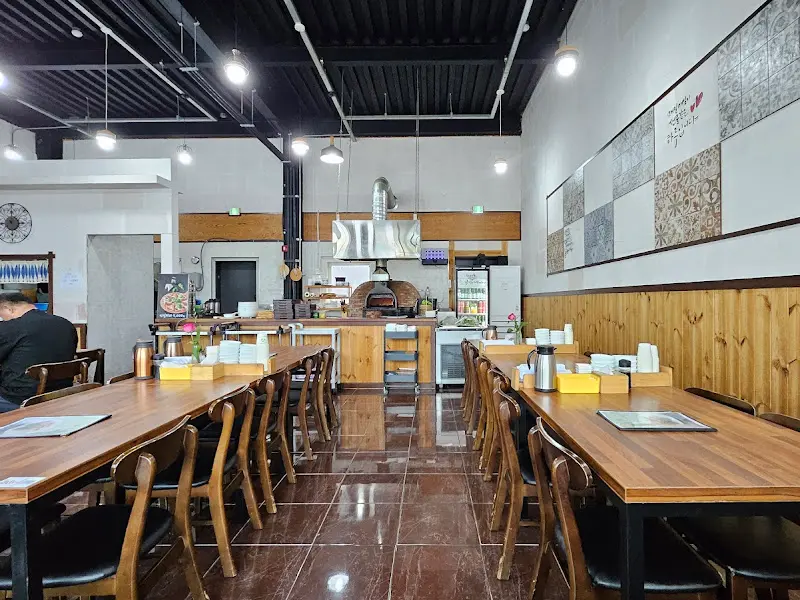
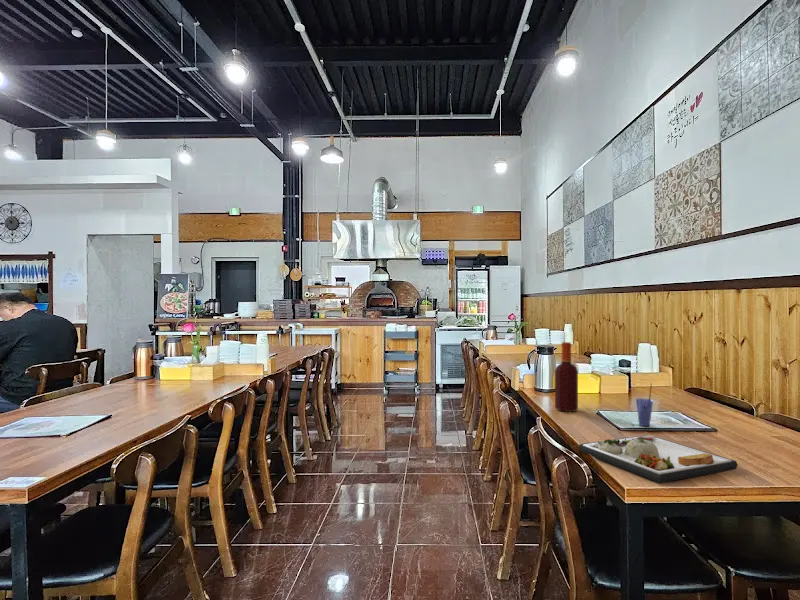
+ dinner plate [578,434,738,484]
+ bottle [554,341,579,413]
+ straw [635,382,654,427]
